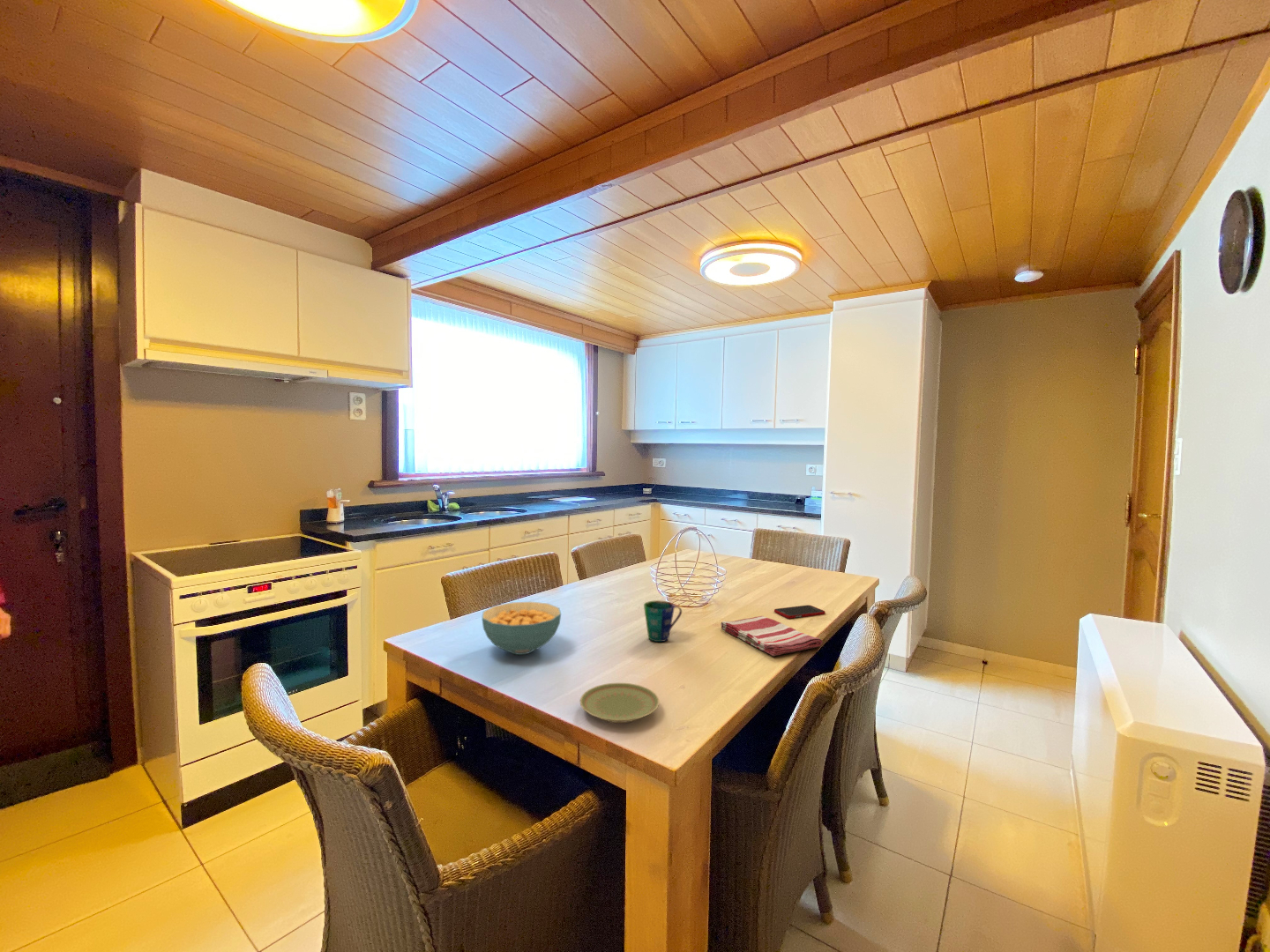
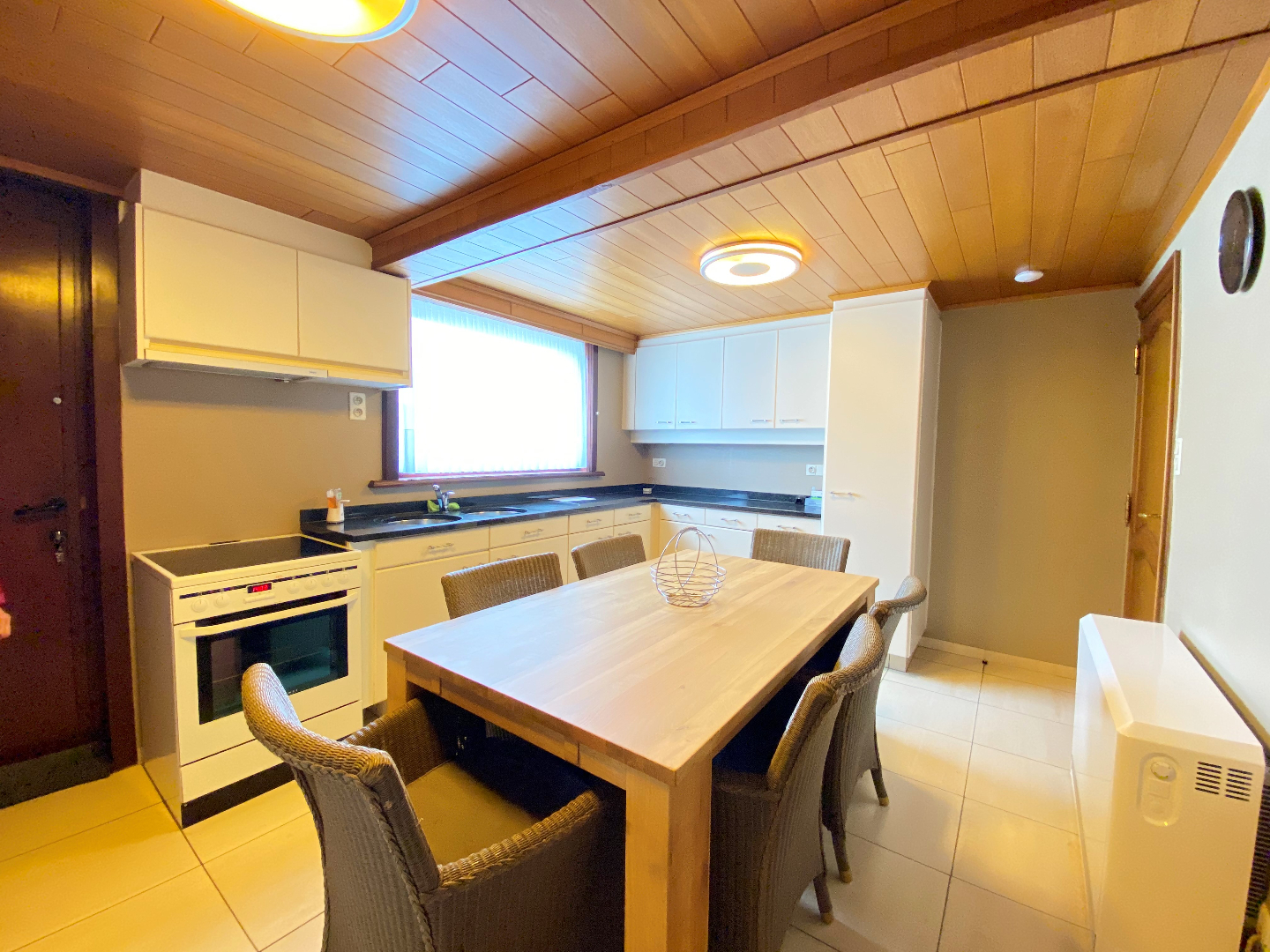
- cup [643,599,683,643]
- dish towel [720,615,824,657]
- cell phone [773,605,826,620]
- cereal bowl [481,601,562,656]
- plate [579,682,660,724]
